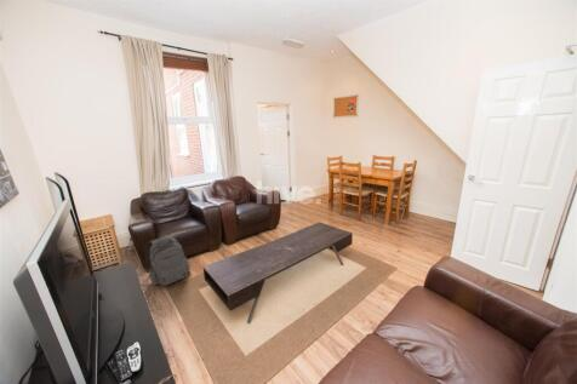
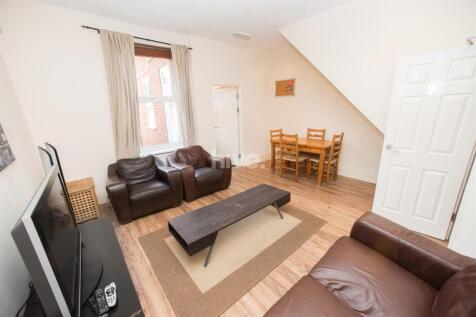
- backpack [147,234,192,287]
